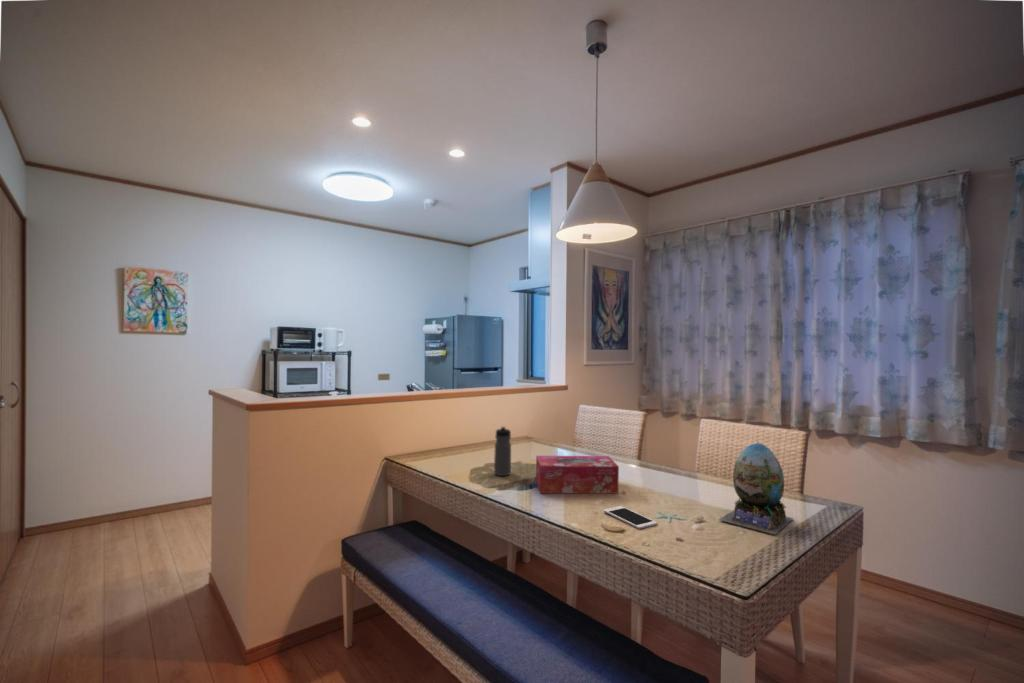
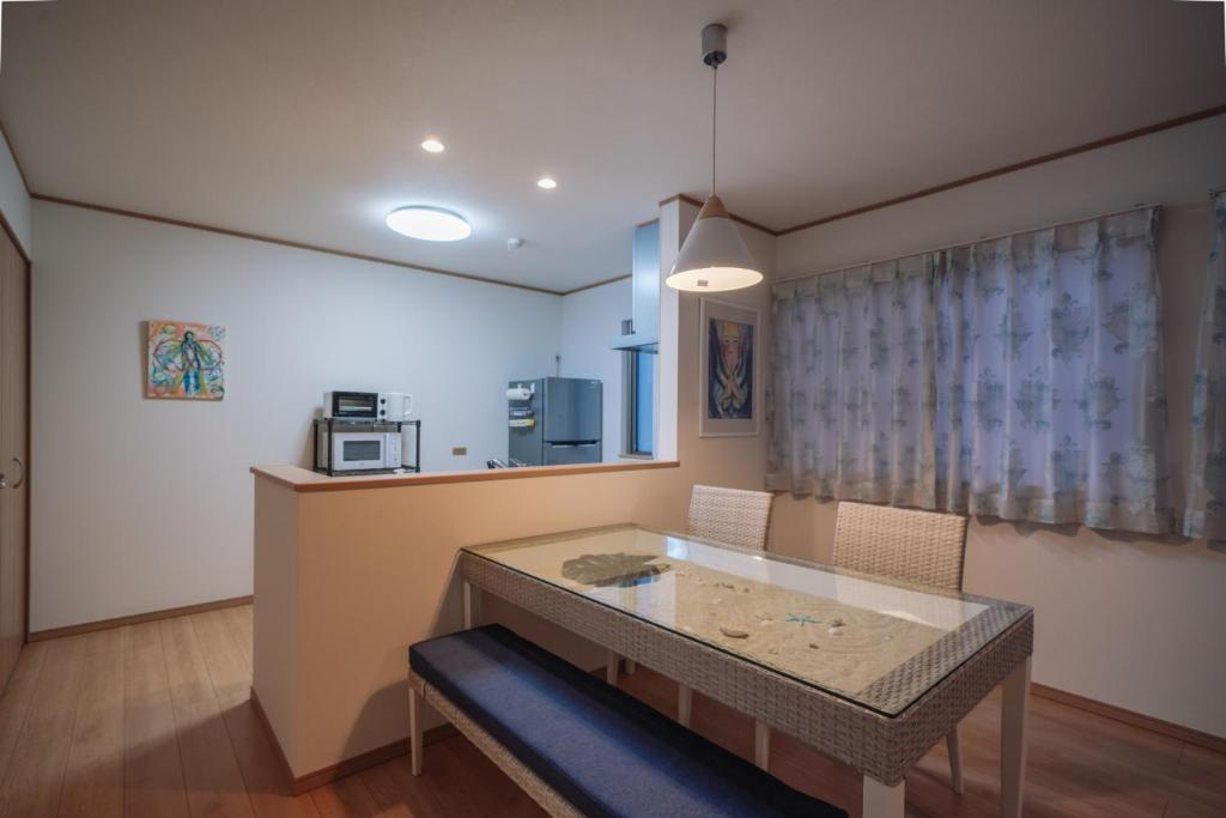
- decorative egg [718,442,795,536]
- water bottle [493,425,512,477]
- cell phone [603,505,658,530]
- tissue box [535,455,620,494]
